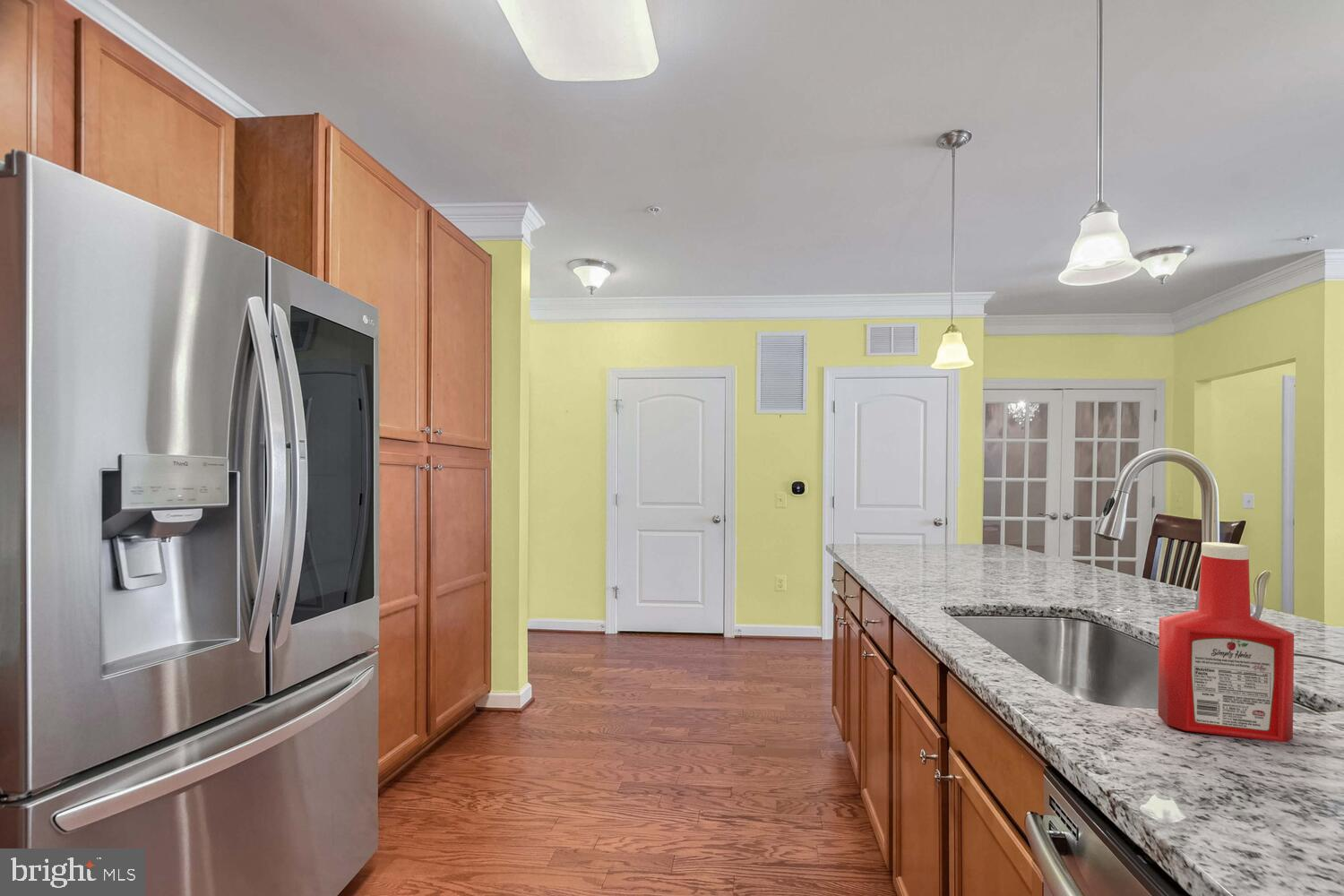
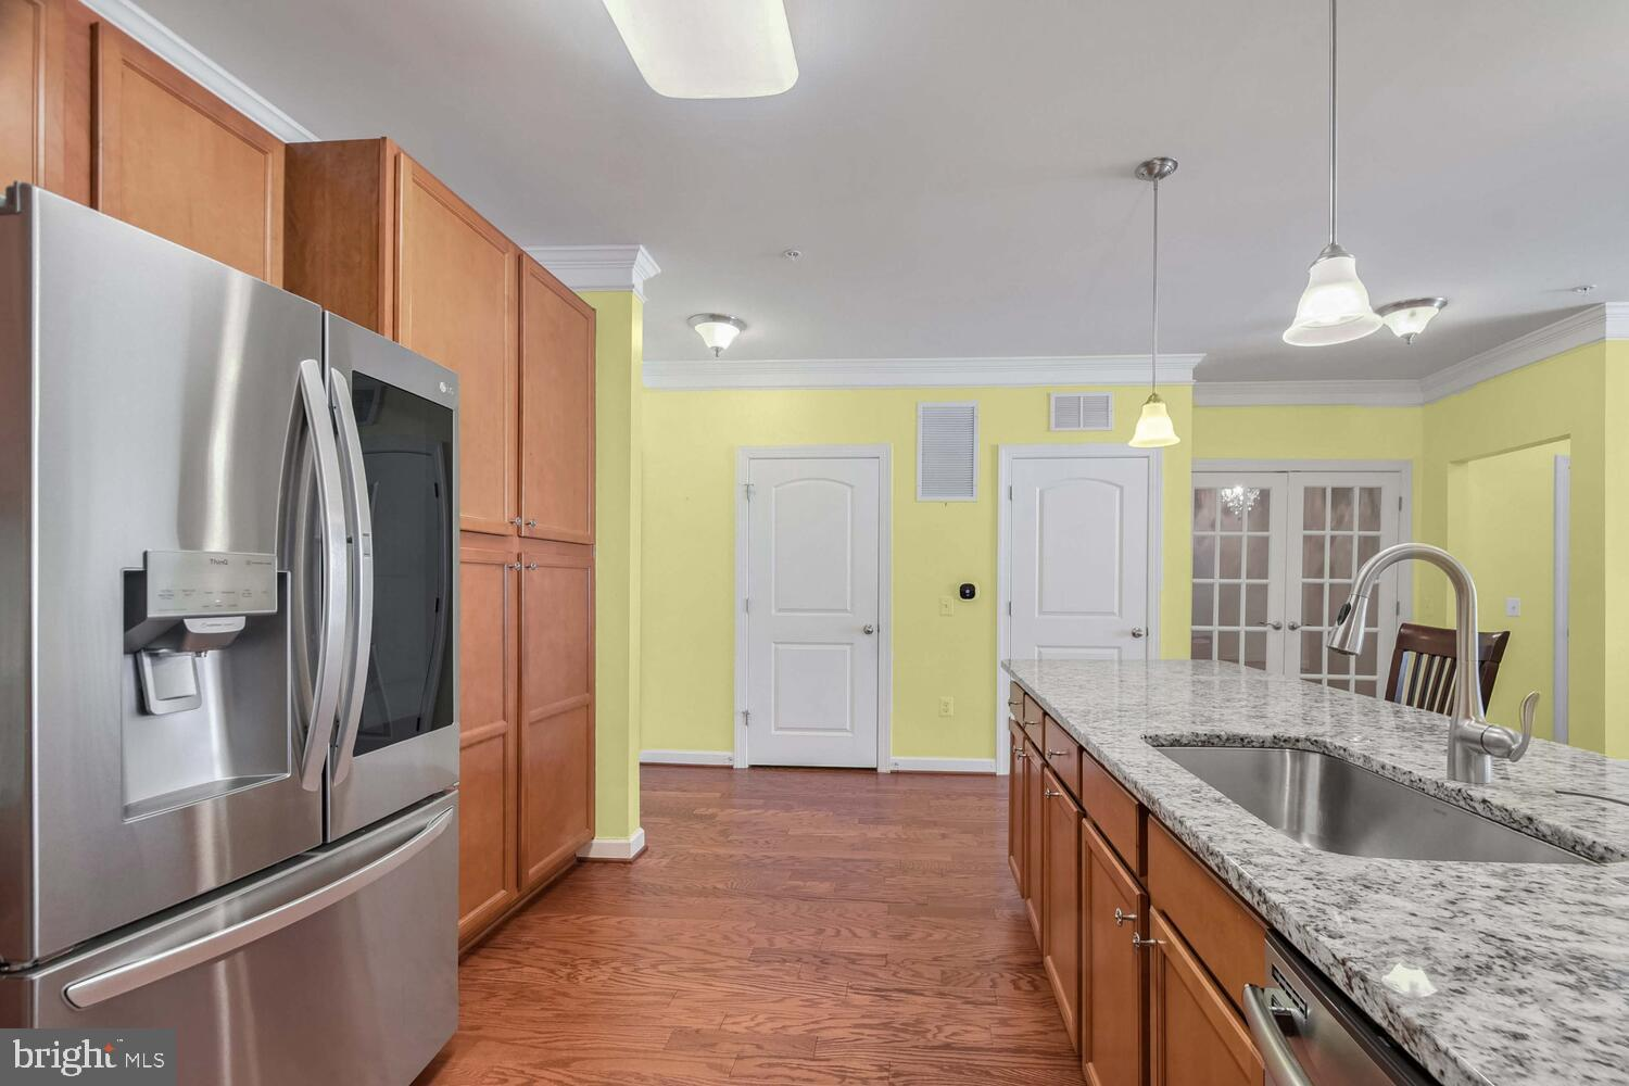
- soap bottle [1158,541,1295,743]
